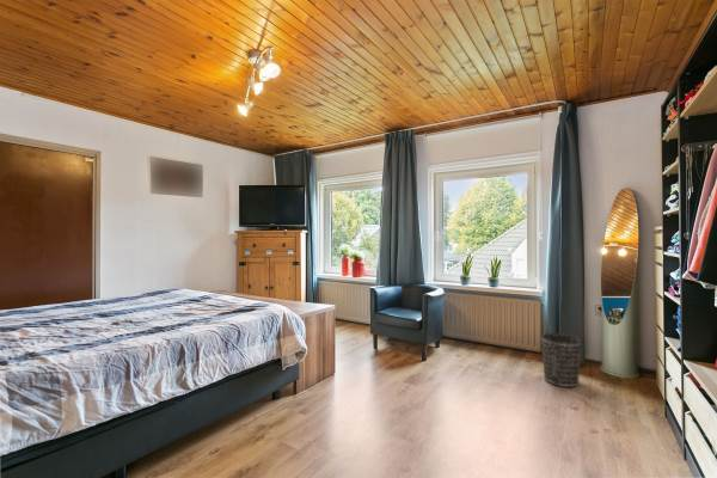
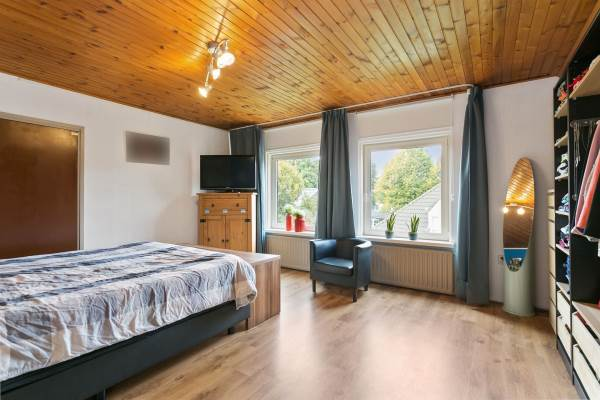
- wastebasket [540,332,582,388]
